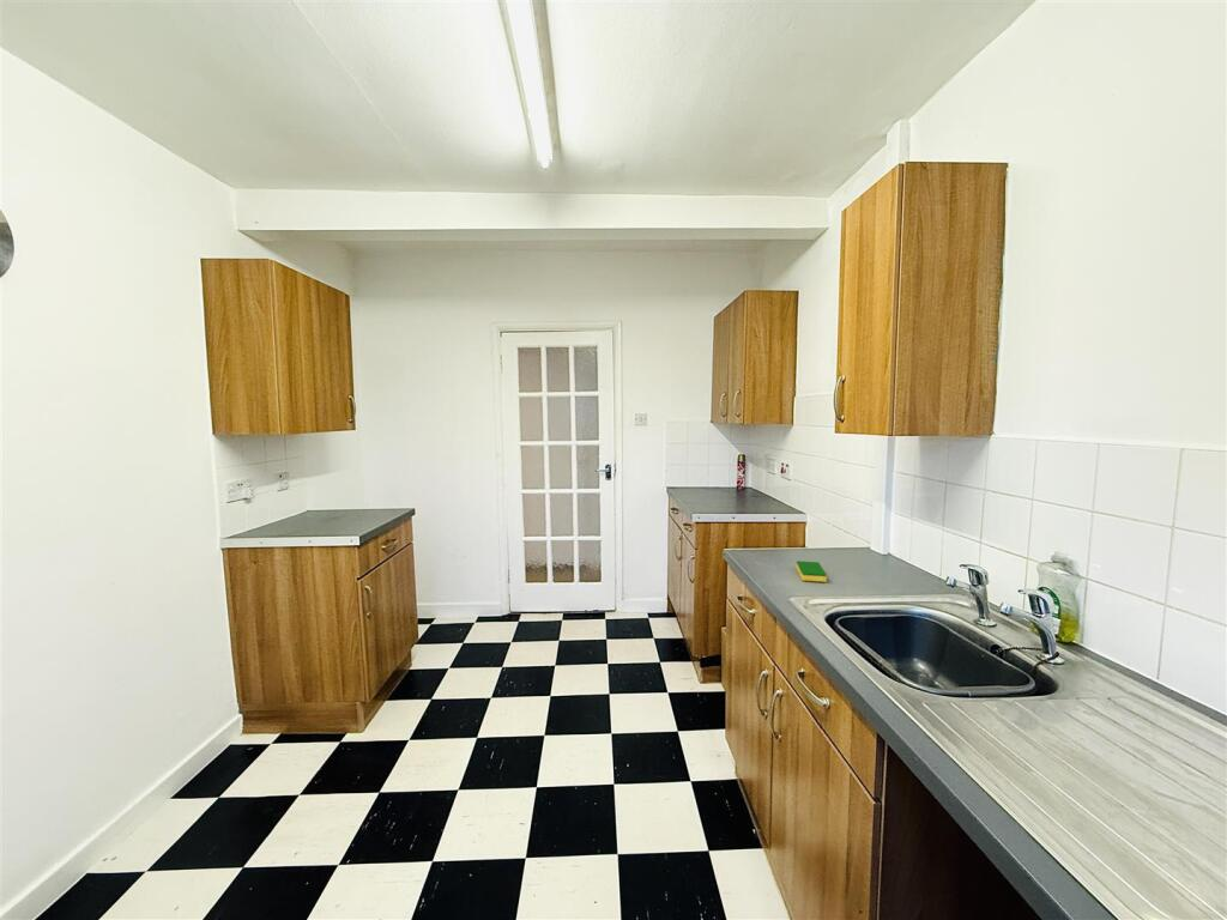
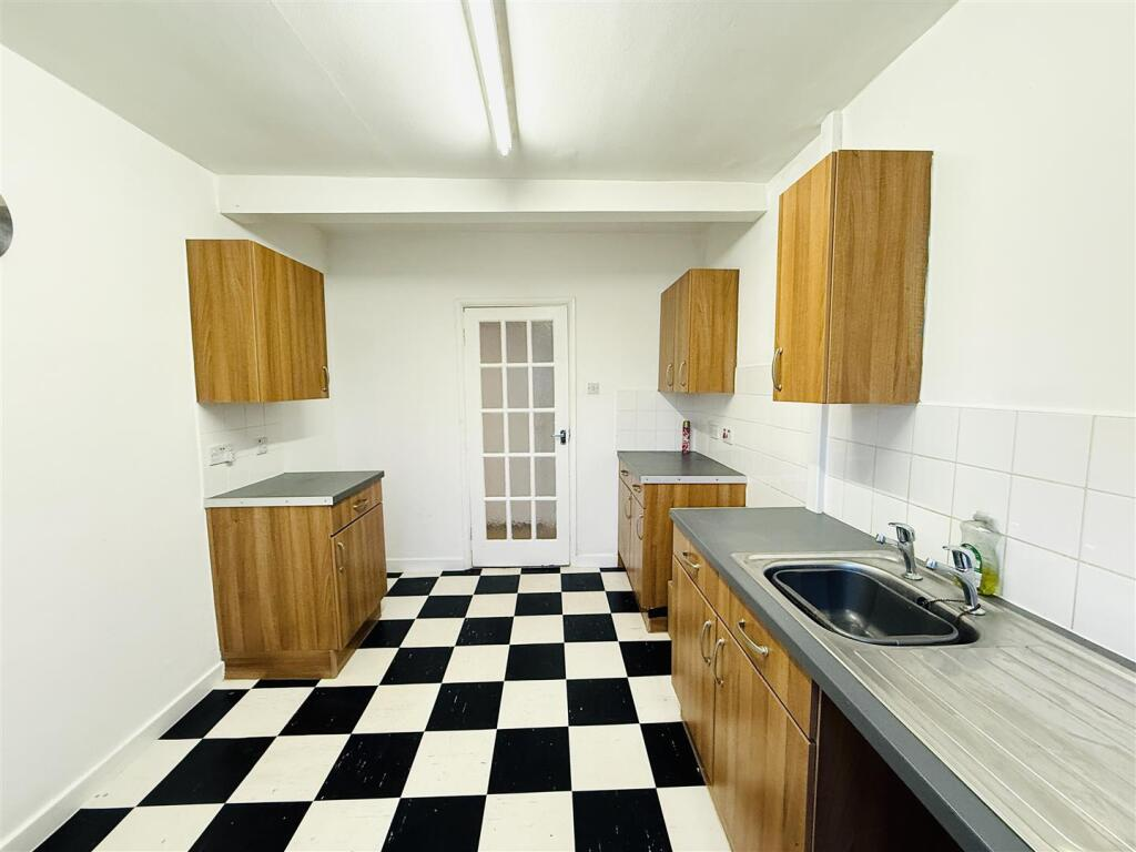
- dish sponge [796,559,828,583]
